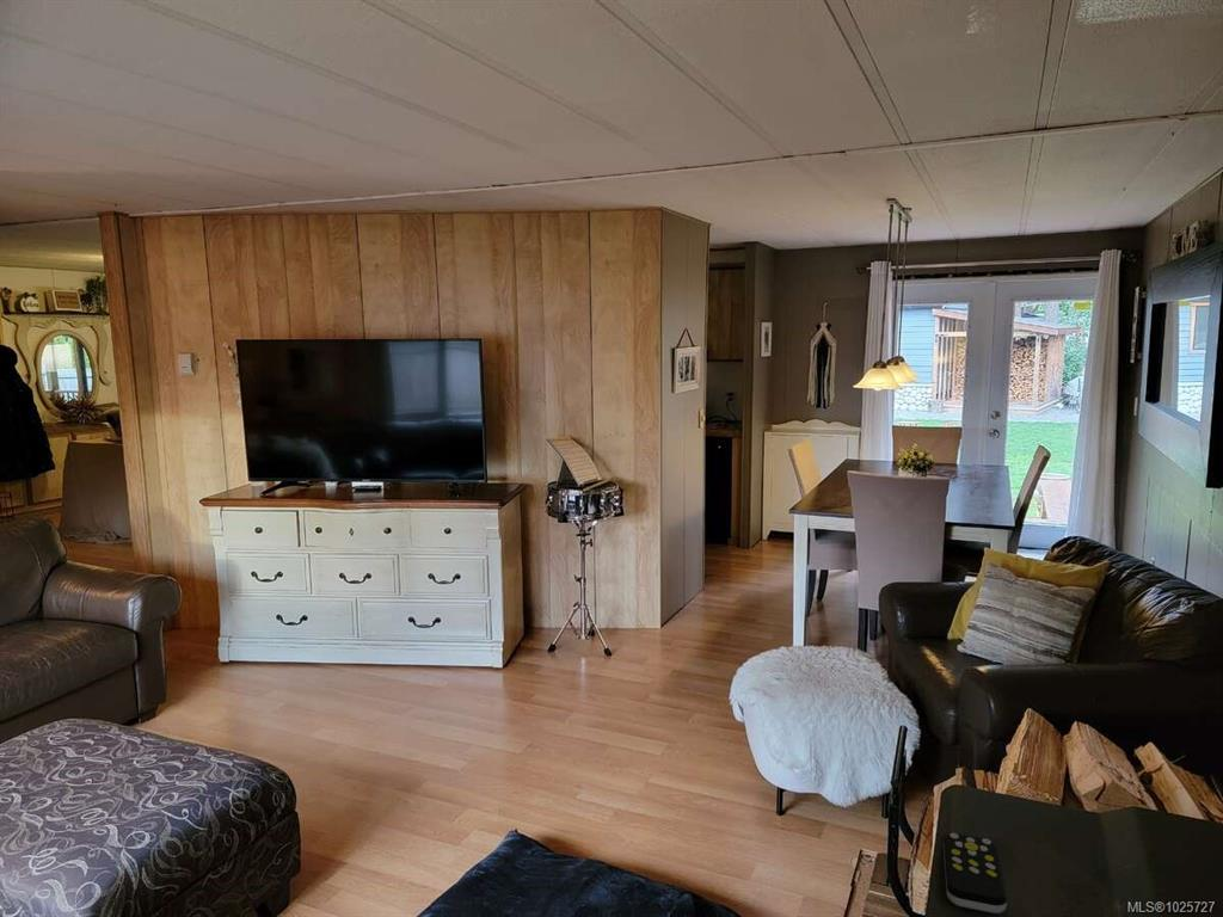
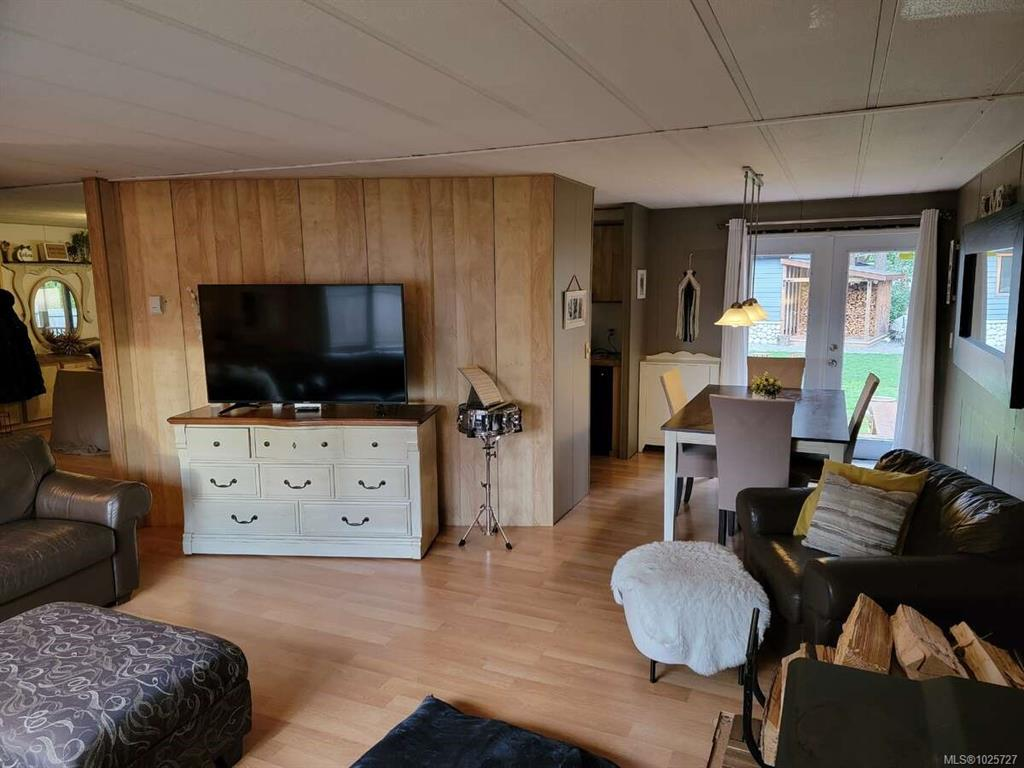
- remote control [942,832,1008,915]
